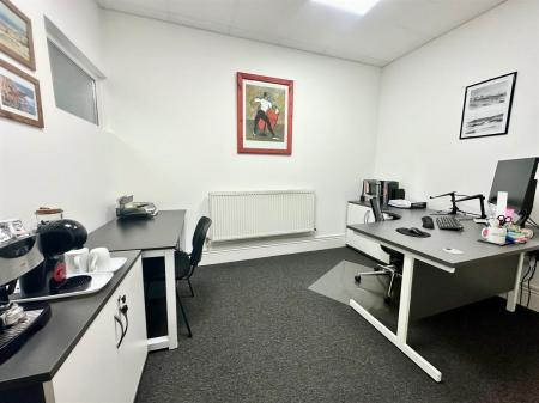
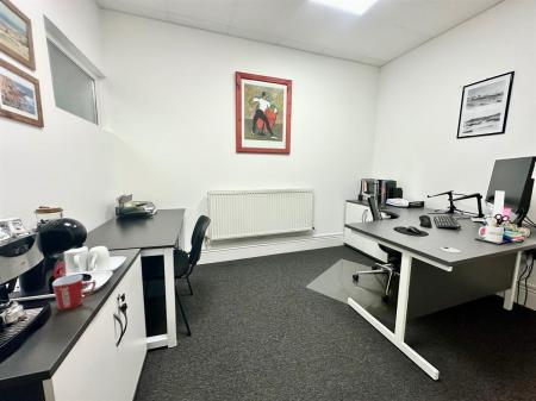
+ mug [51,274,96,312]
